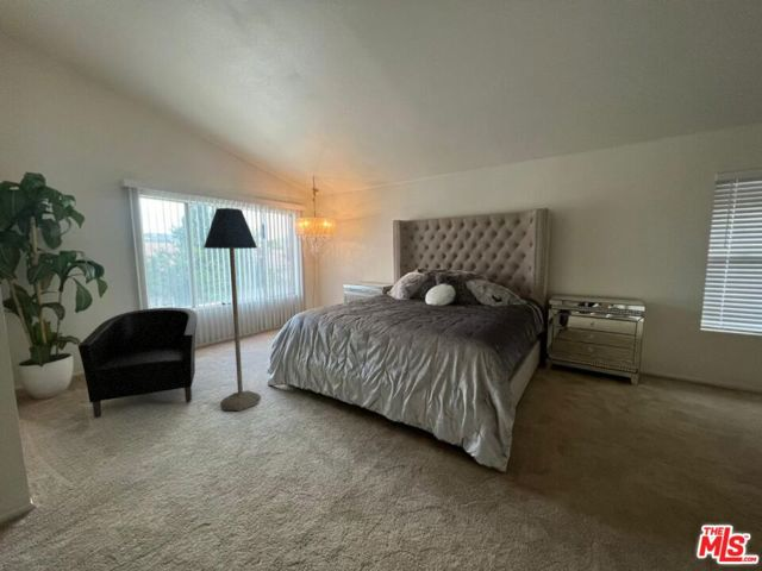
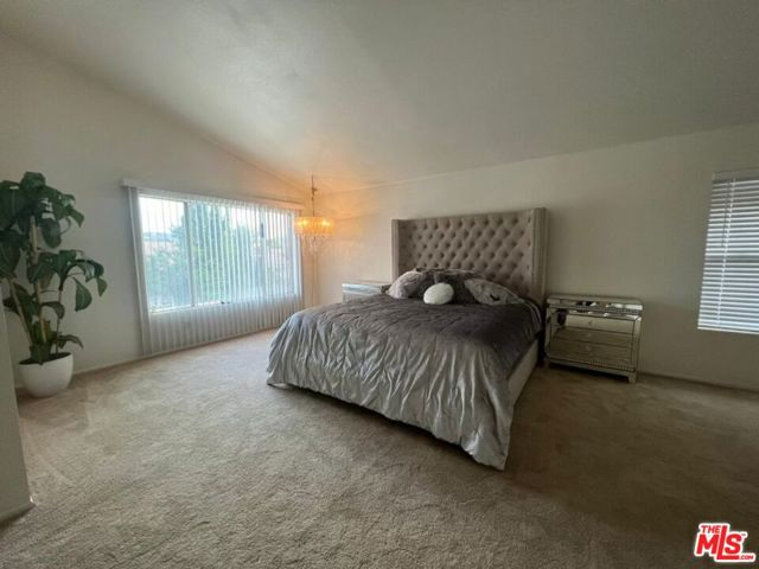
- armchair [76,307,198,419]
- floor lamp [202,207,262,412]
